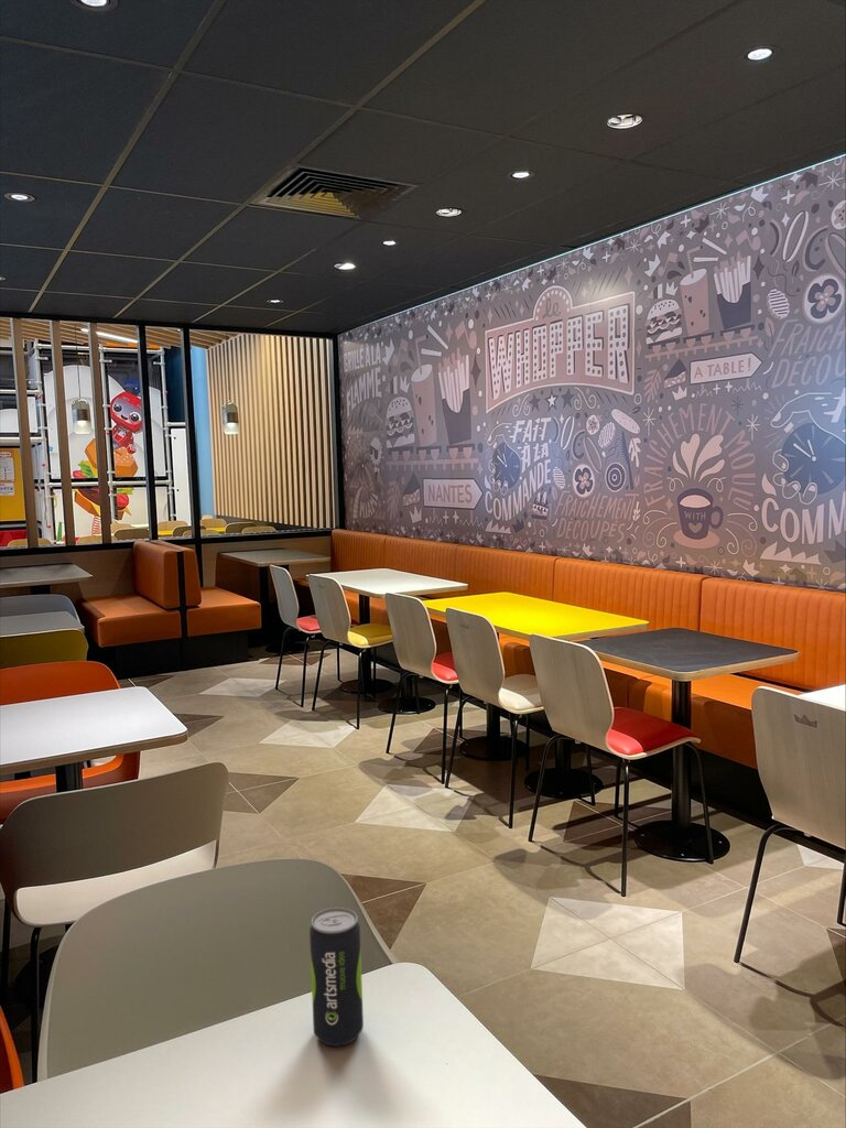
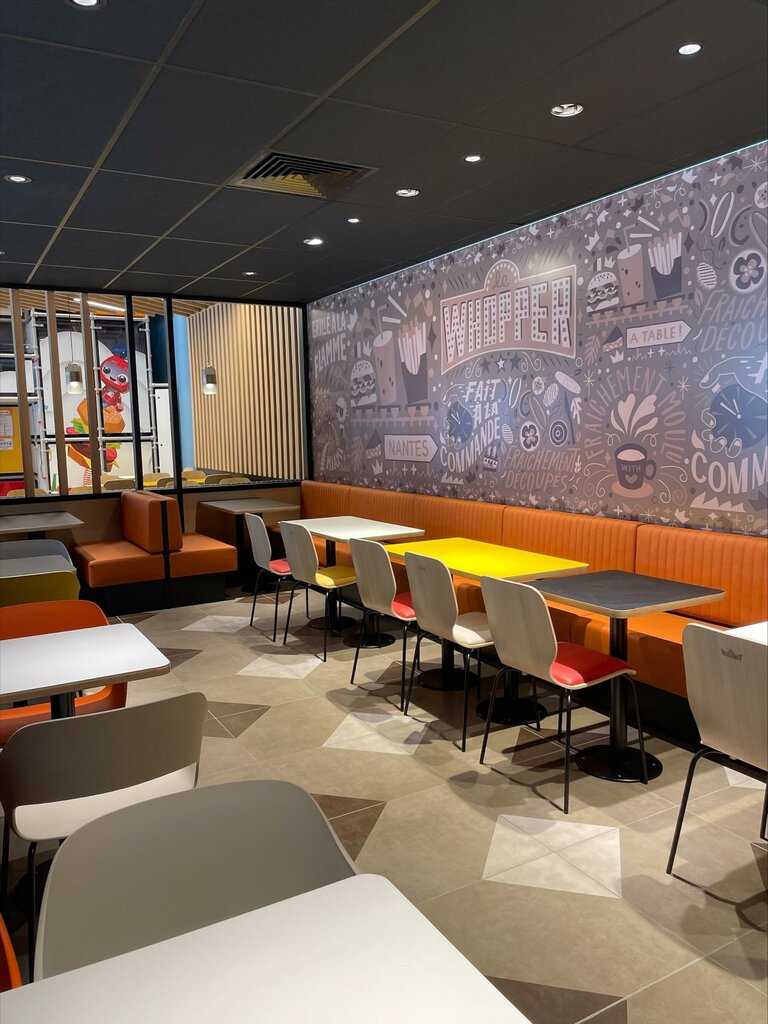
- beverage can [308,907,365,1048]
